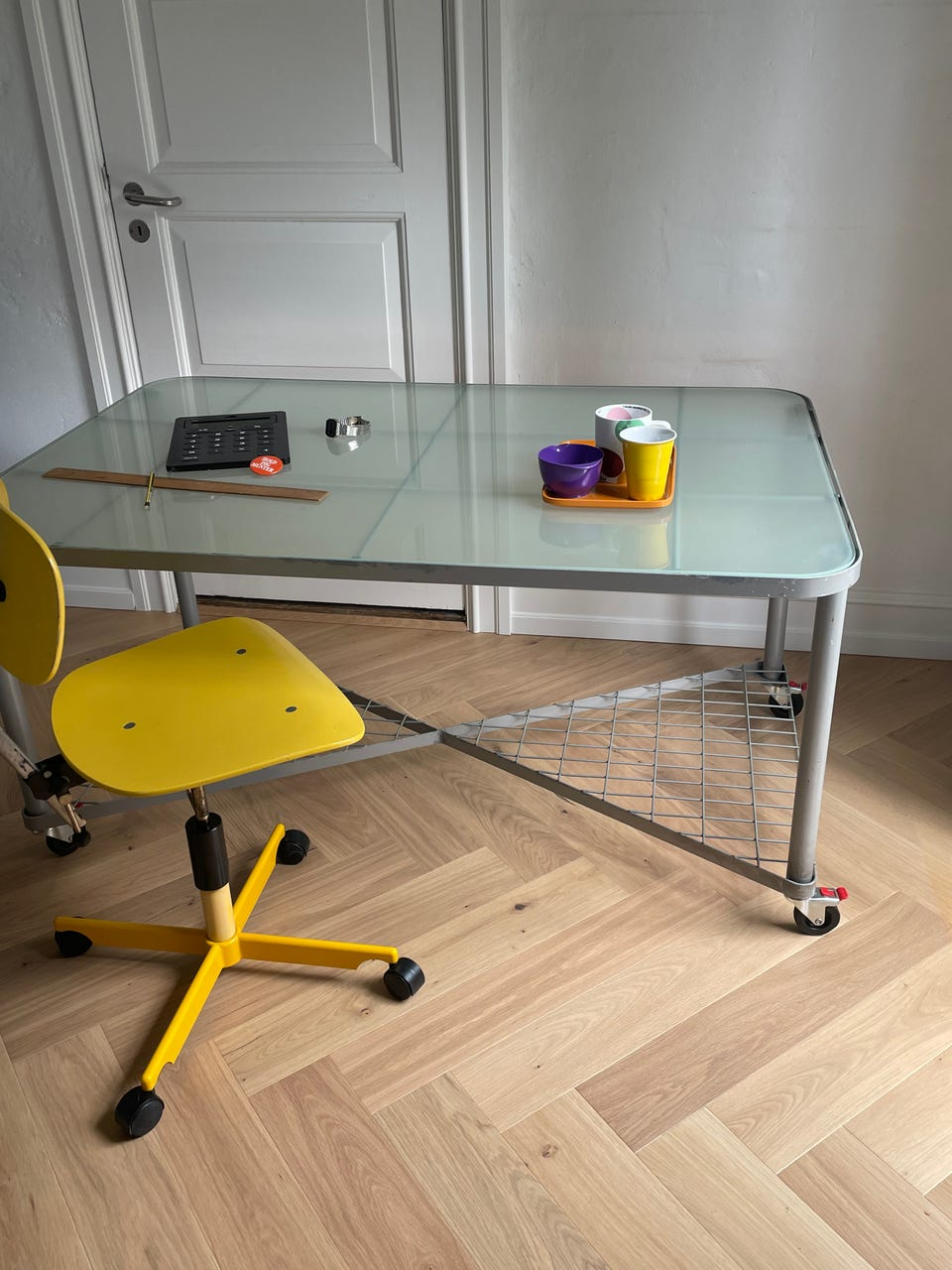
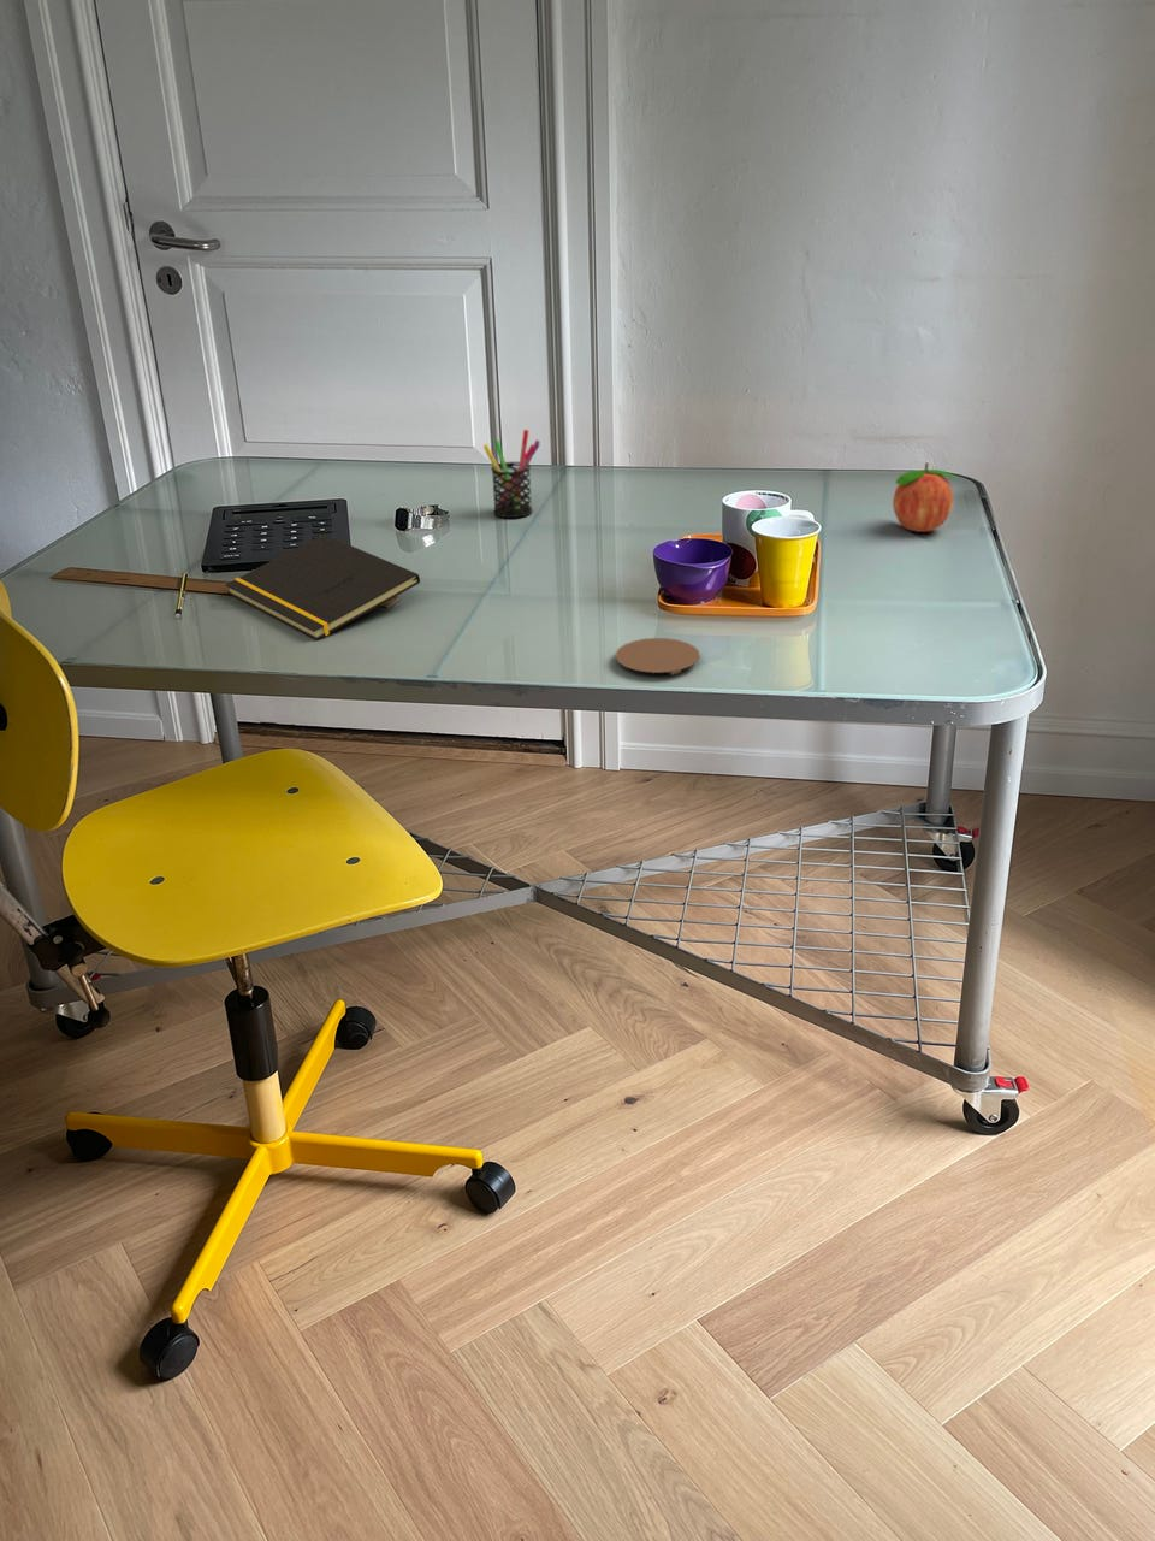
+ fruit [892,461,960,534]
+ notepad [224,534,421,641]
+ pen holder [483,428,541,519]
+ coaster [615,637,701,677]
